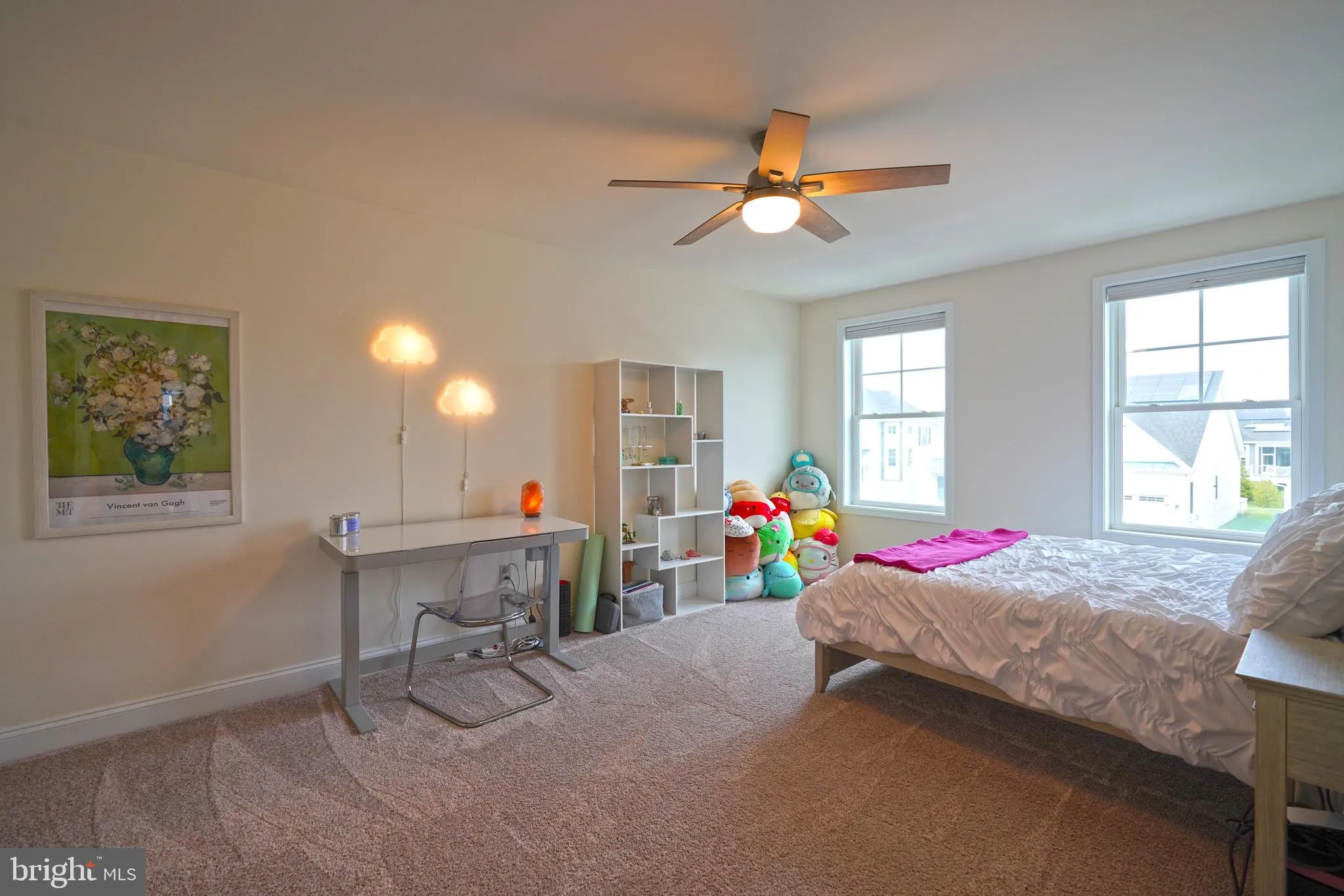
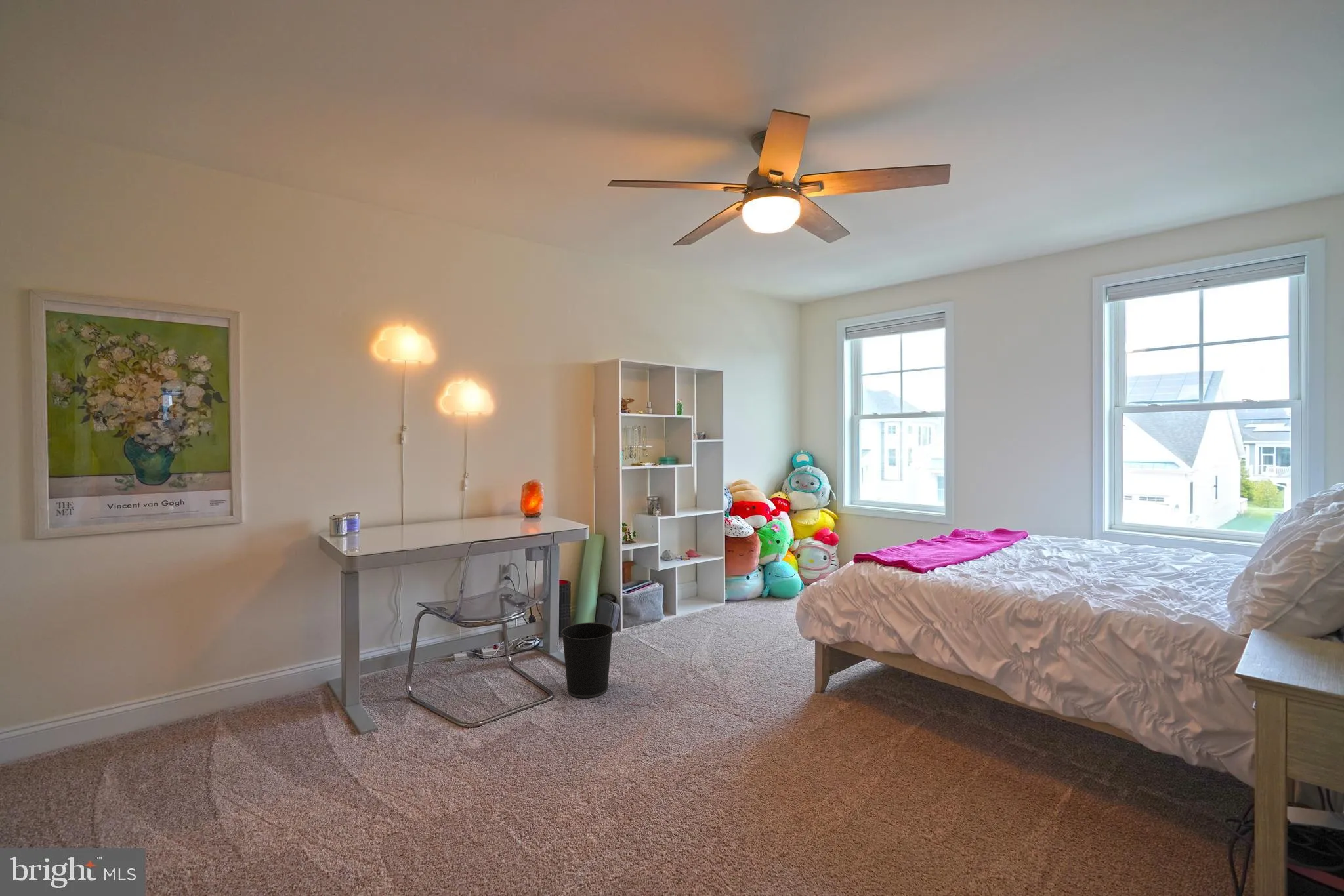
+ wastebasket [560,622,614,699]
